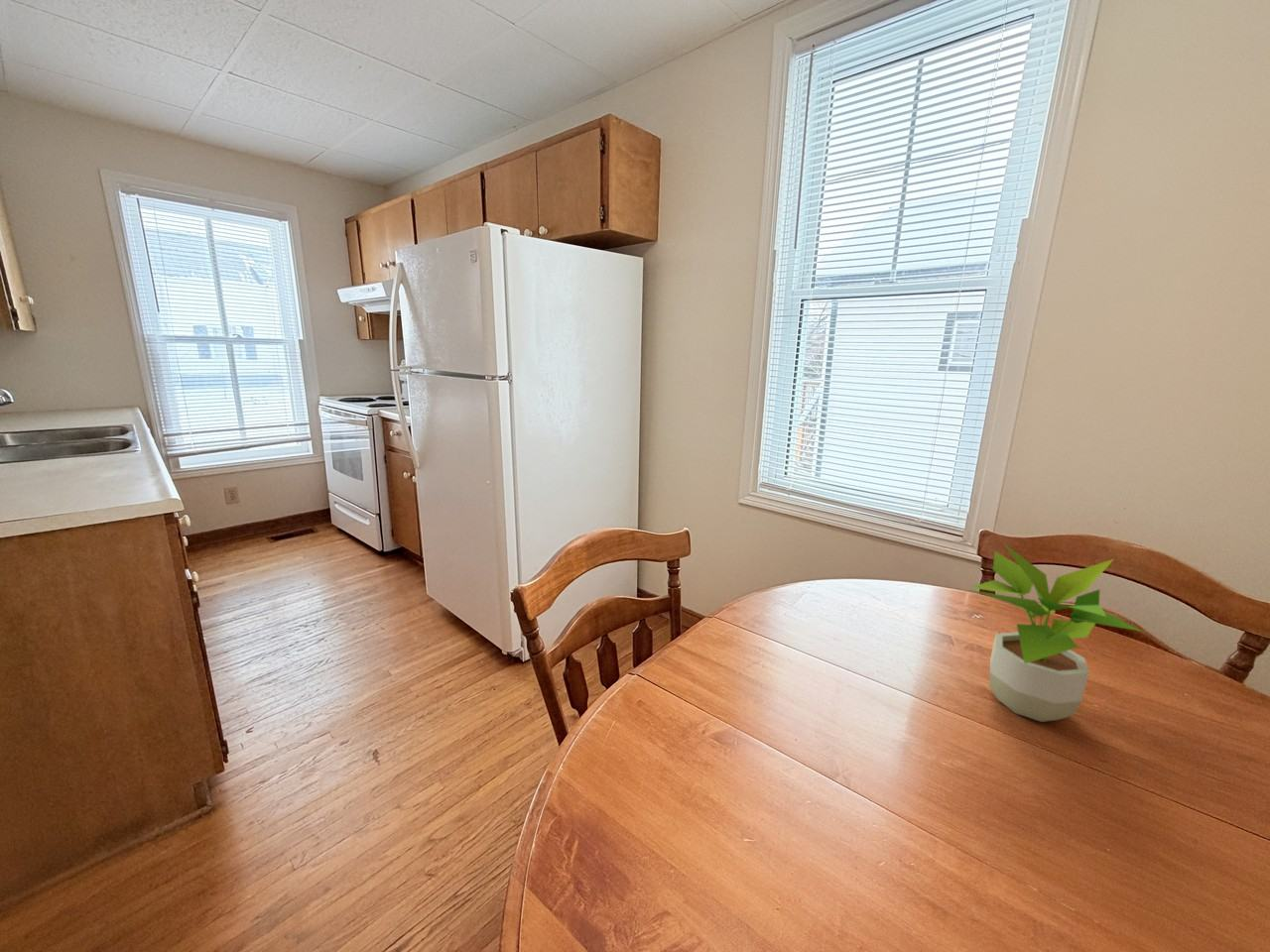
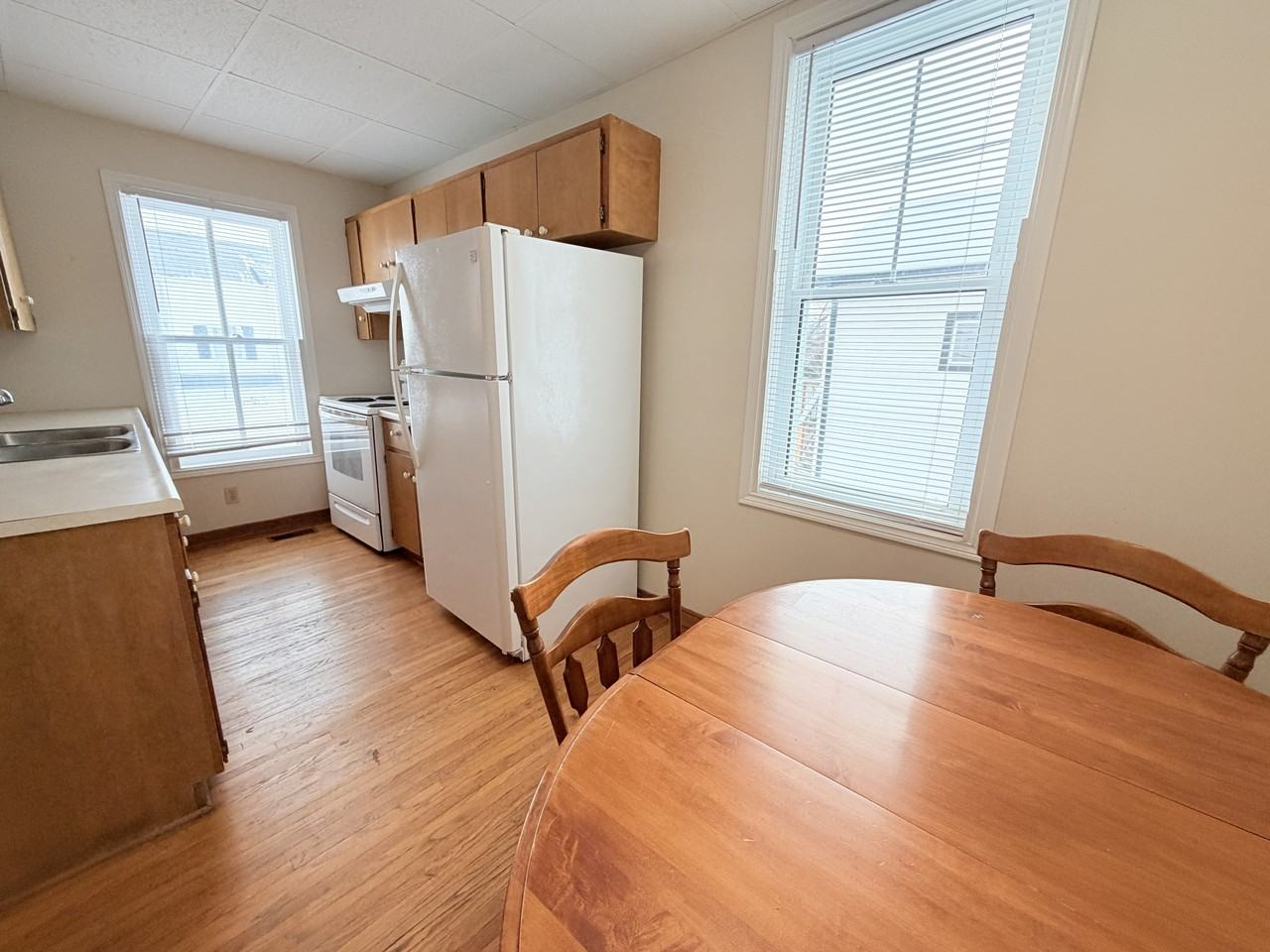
- potted plant [967,541,1143,723]
